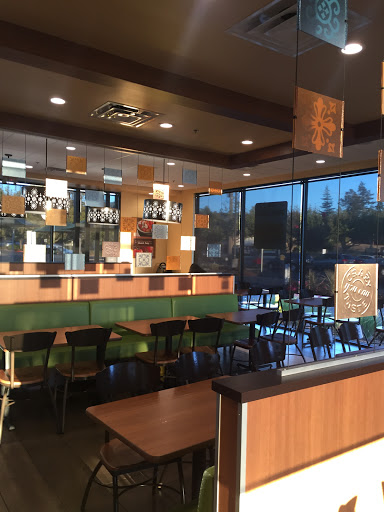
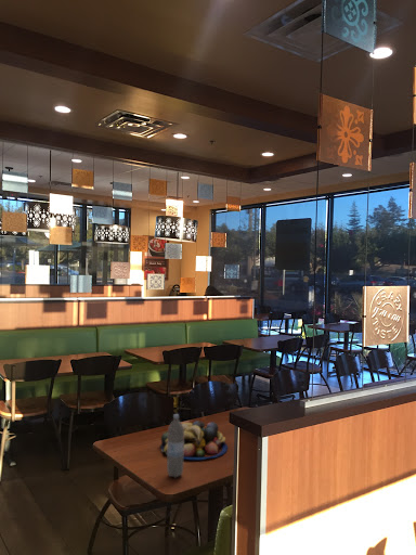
+ fruit bowl [159,420,229,461]
+ water bottle [166,413,184,479]
